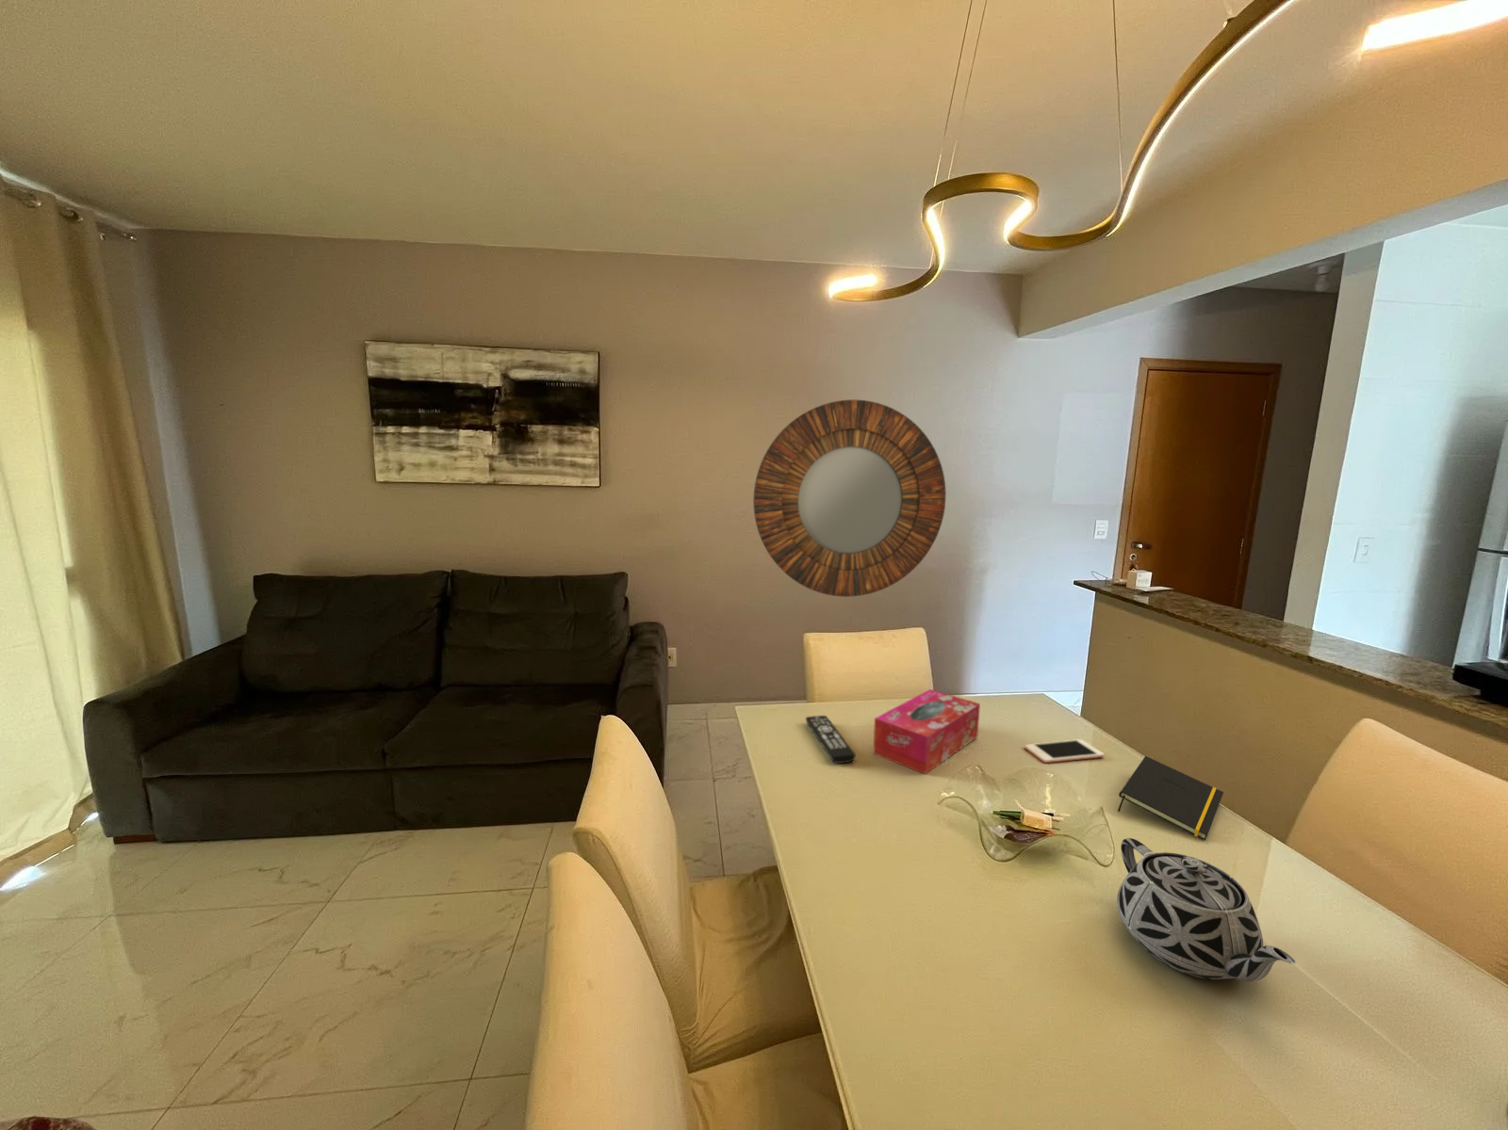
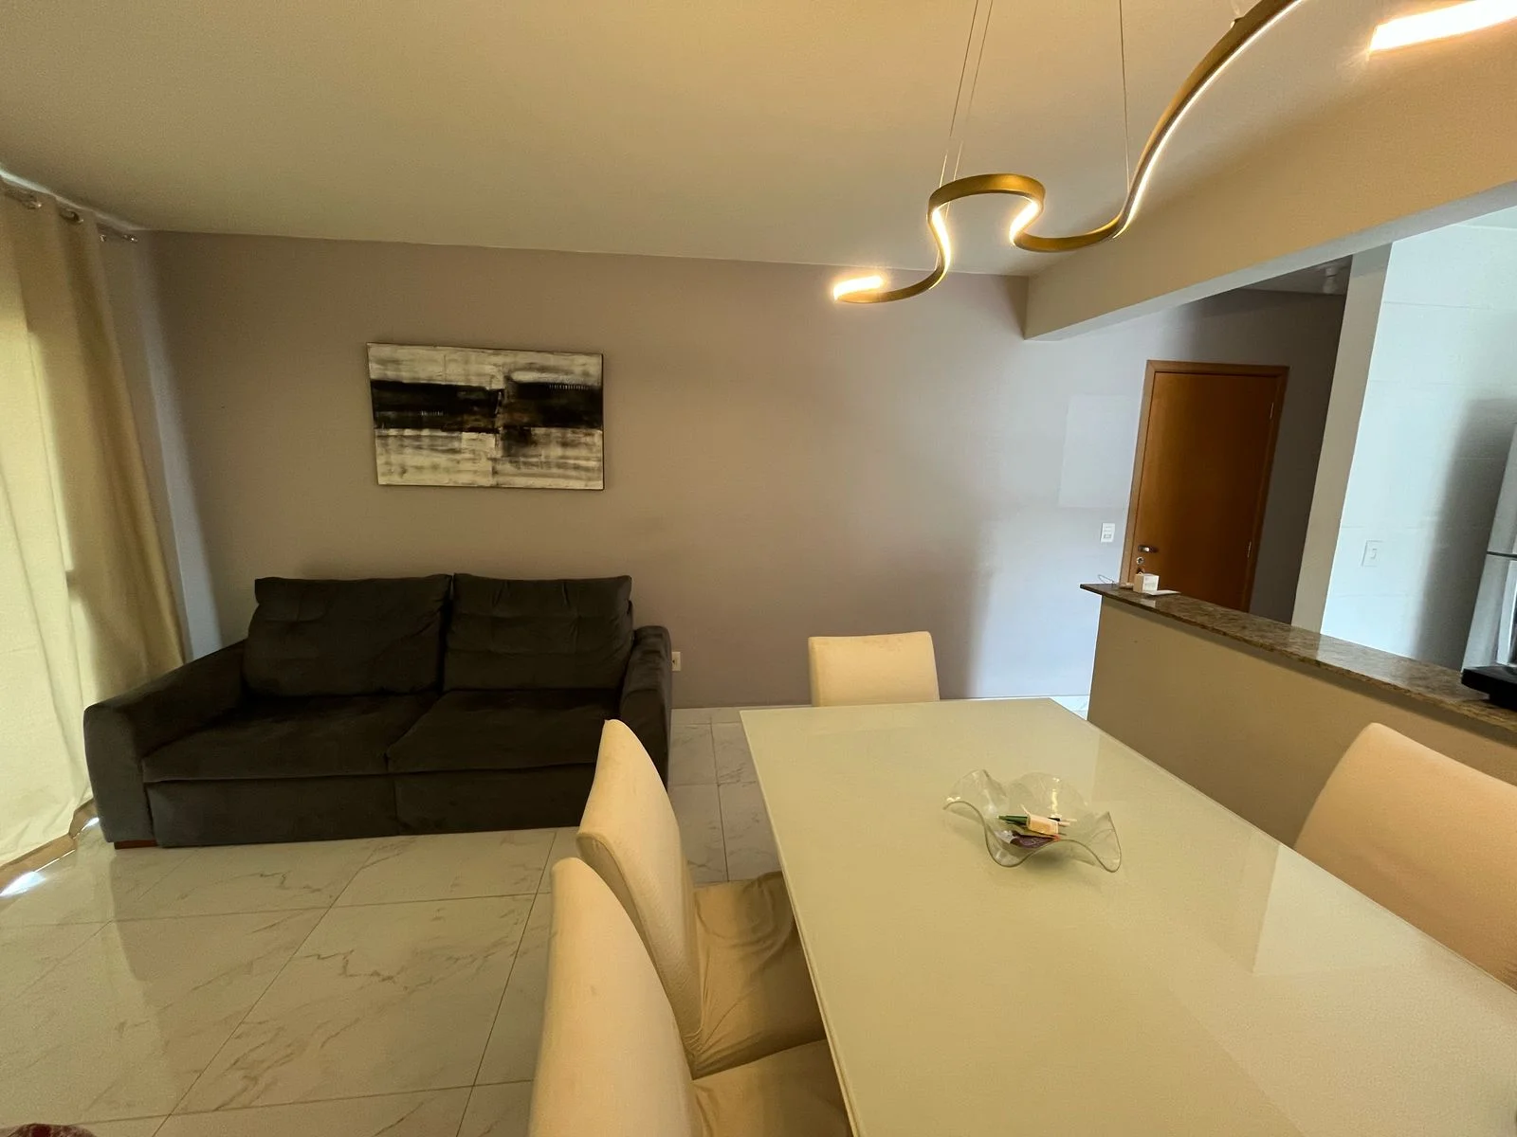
- notepad [1117,755,1224,840]
- tissue box [872,688,981,775]
- home mirror [752,399,948,598]
- remote control [805,715,857,763]
- cell phone [1024,738,1105,763]
- teapot [1116,837,1297,982]
